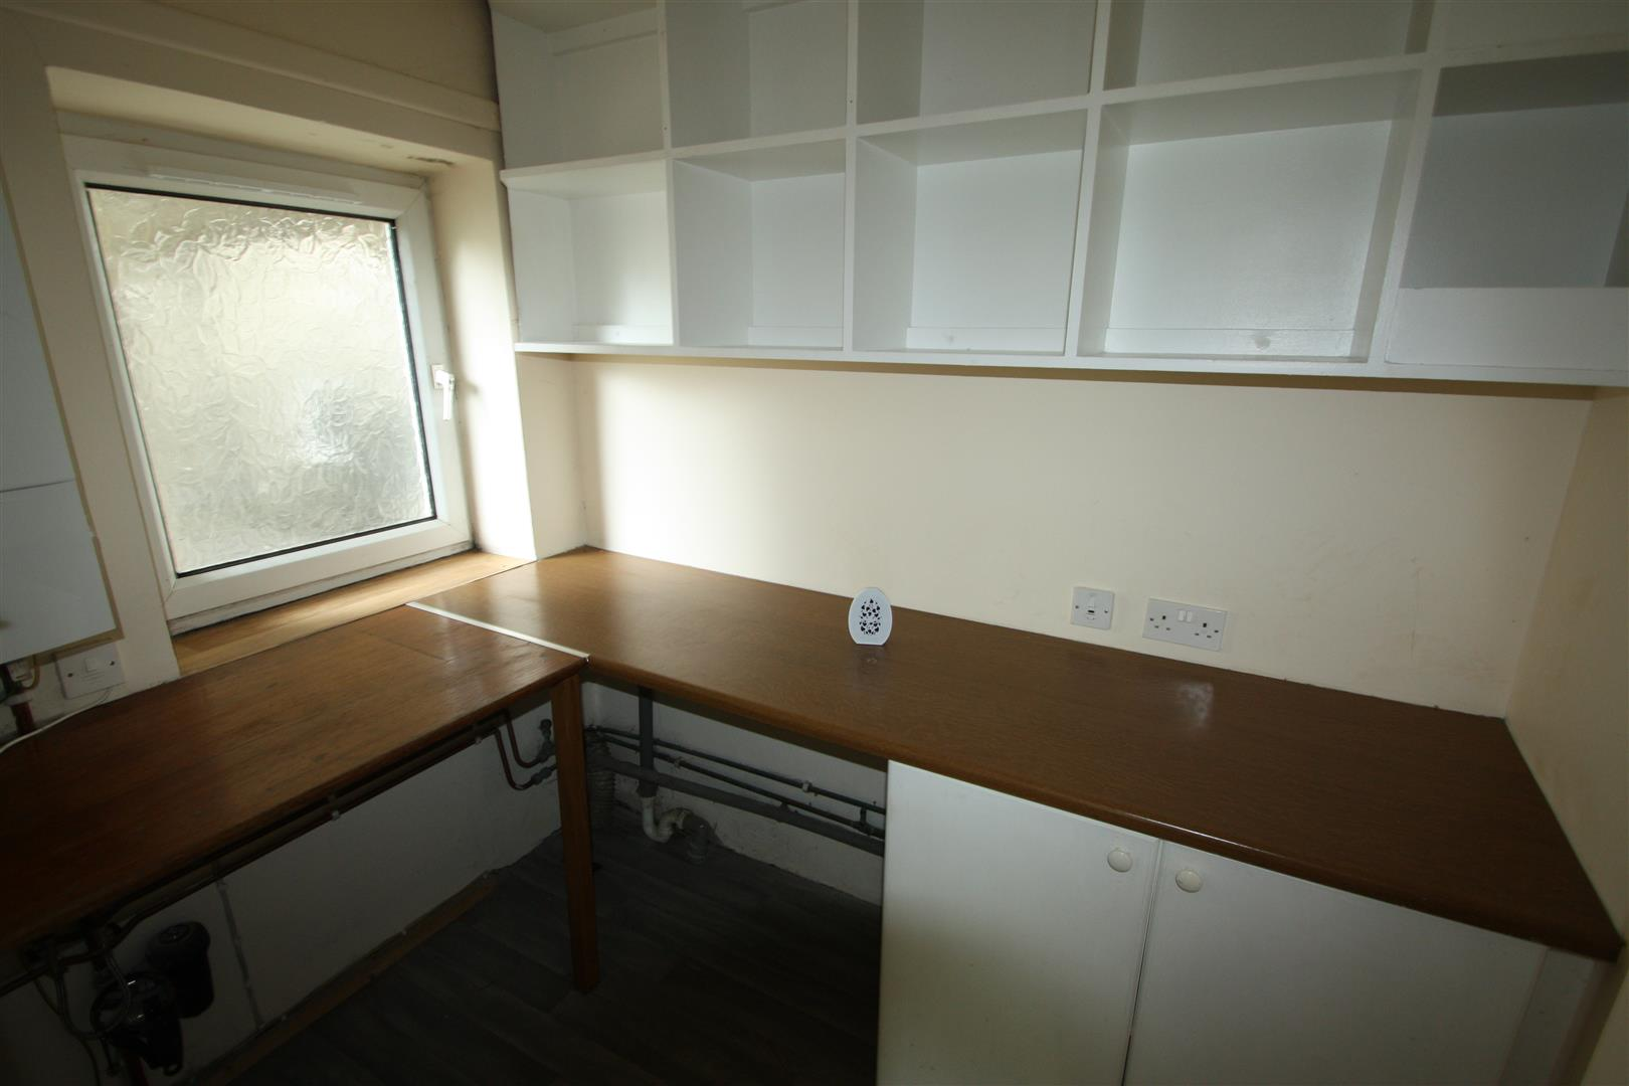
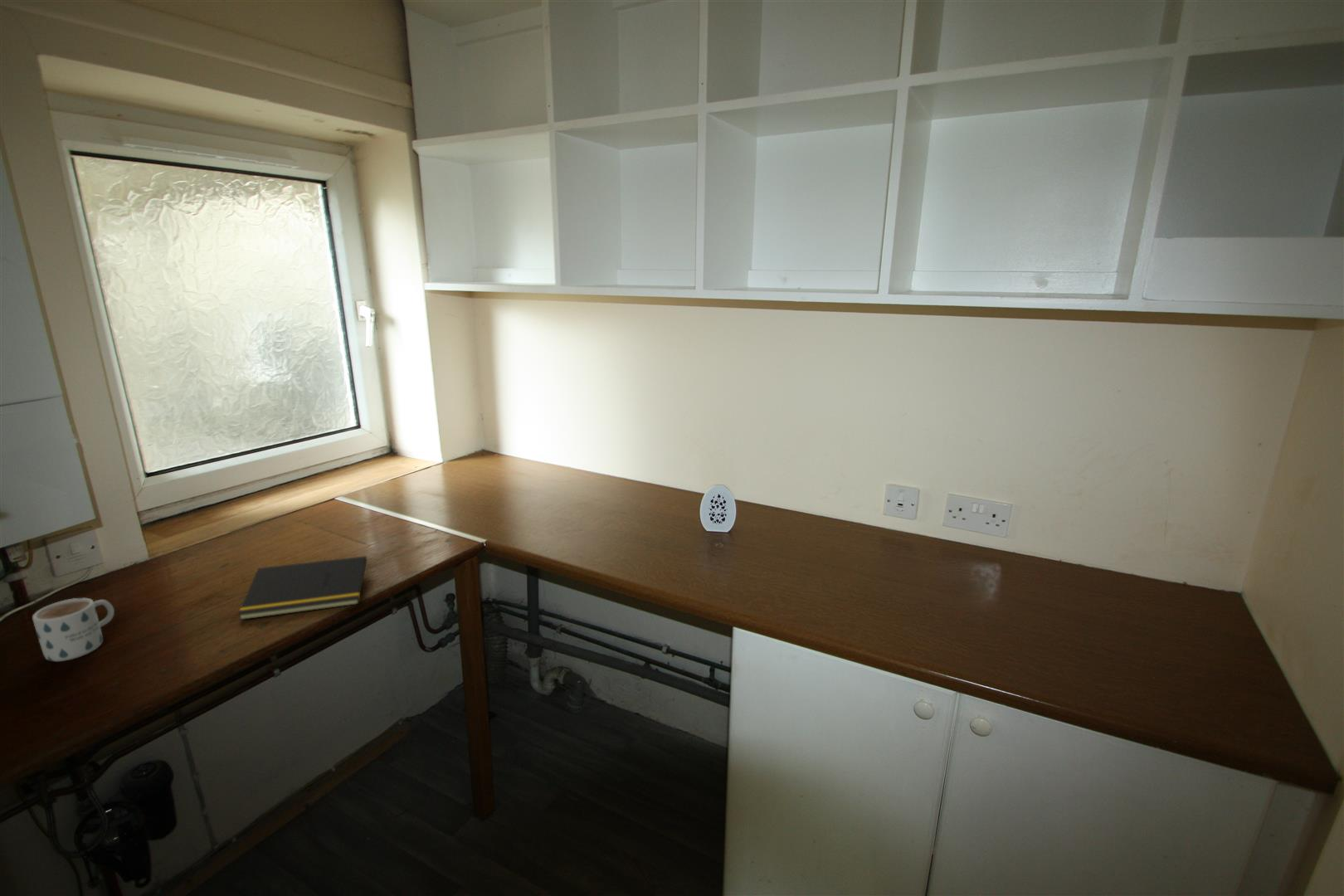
+ notepad [237,555,368,621]
+ mug [32,597,115,662]
